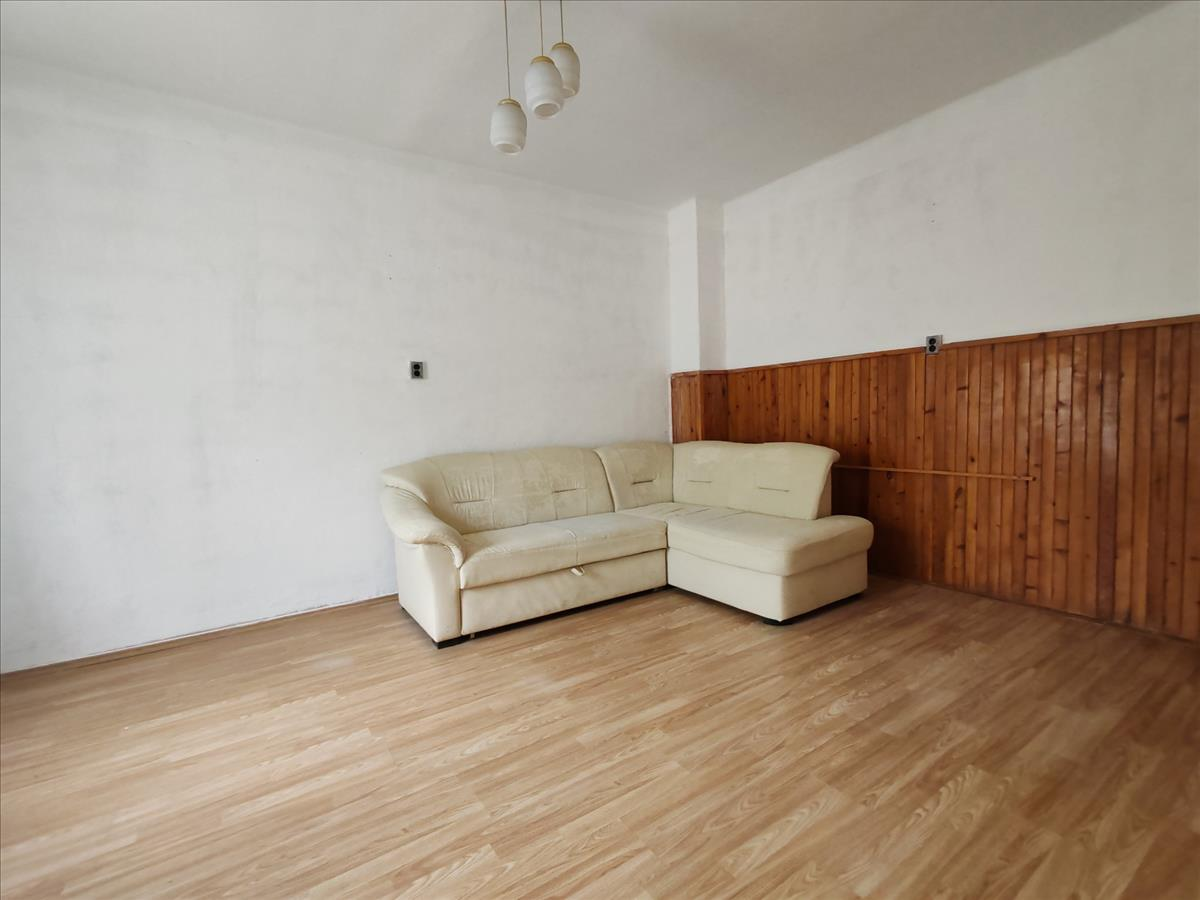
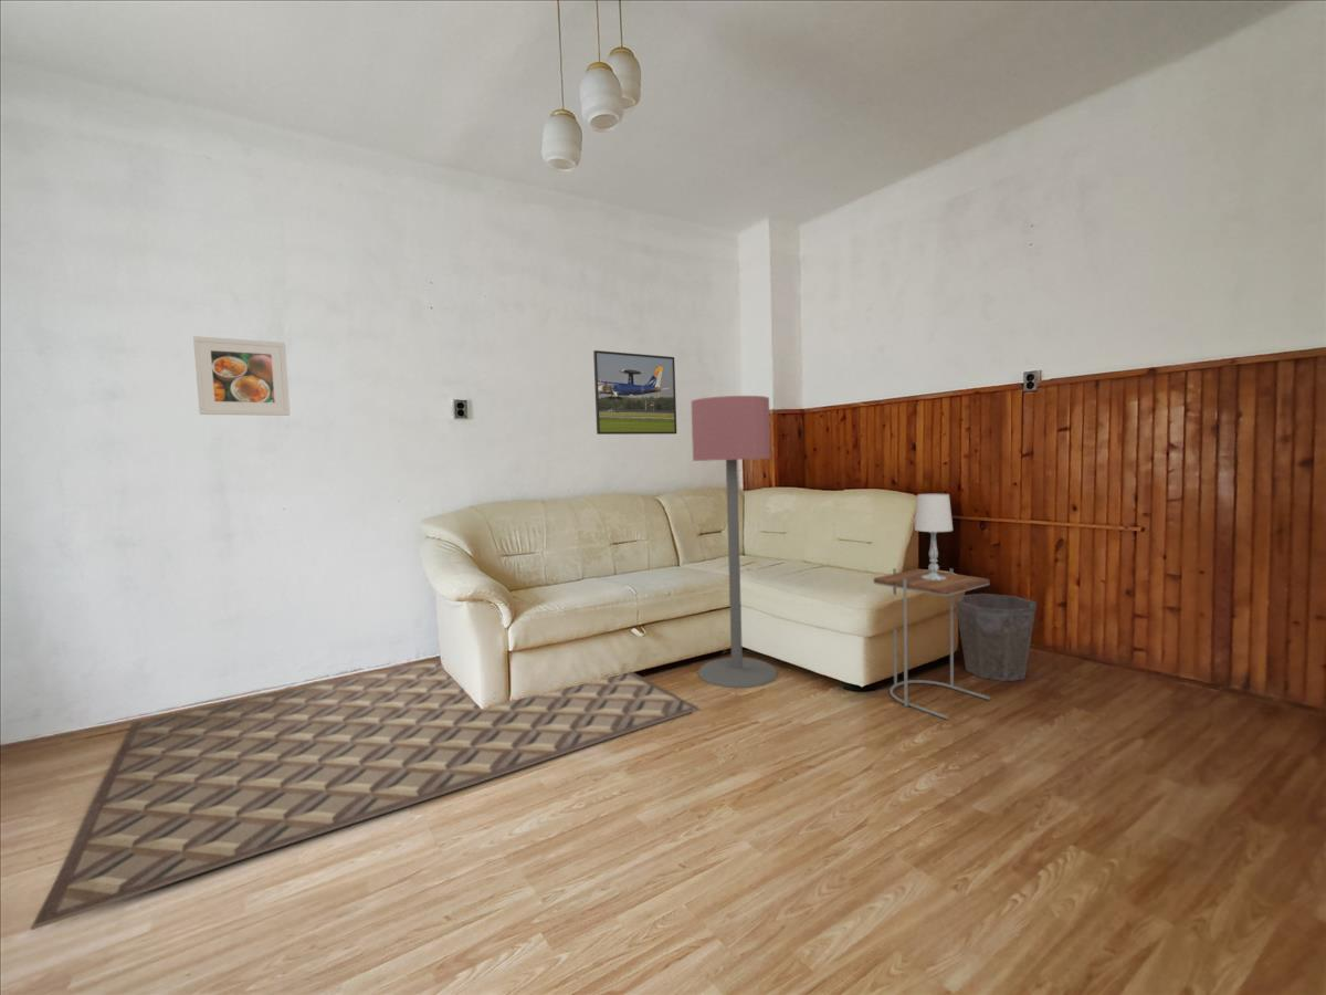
+ table lamp [914,493,954,580]
+ side table [873,567,991,721]
+ floor lamp [690,395,778,689]
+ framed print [592,349,677,436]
+ waste bin [955,593,1038,682]
+ rug [30,658,702,931]
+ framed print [192,335,291,417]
